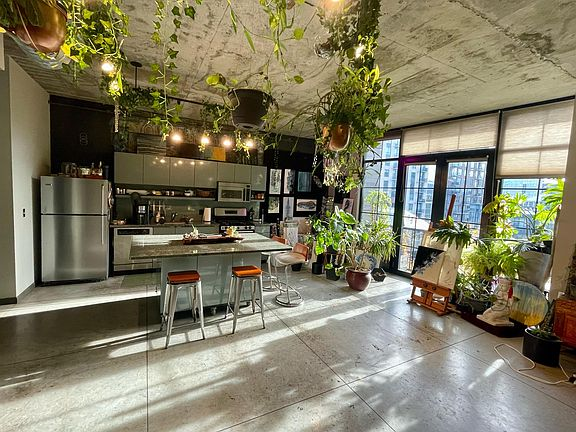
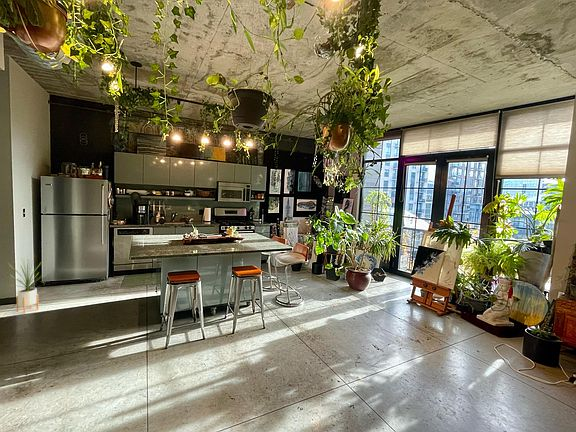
+ house plant [5,255,45,315]
